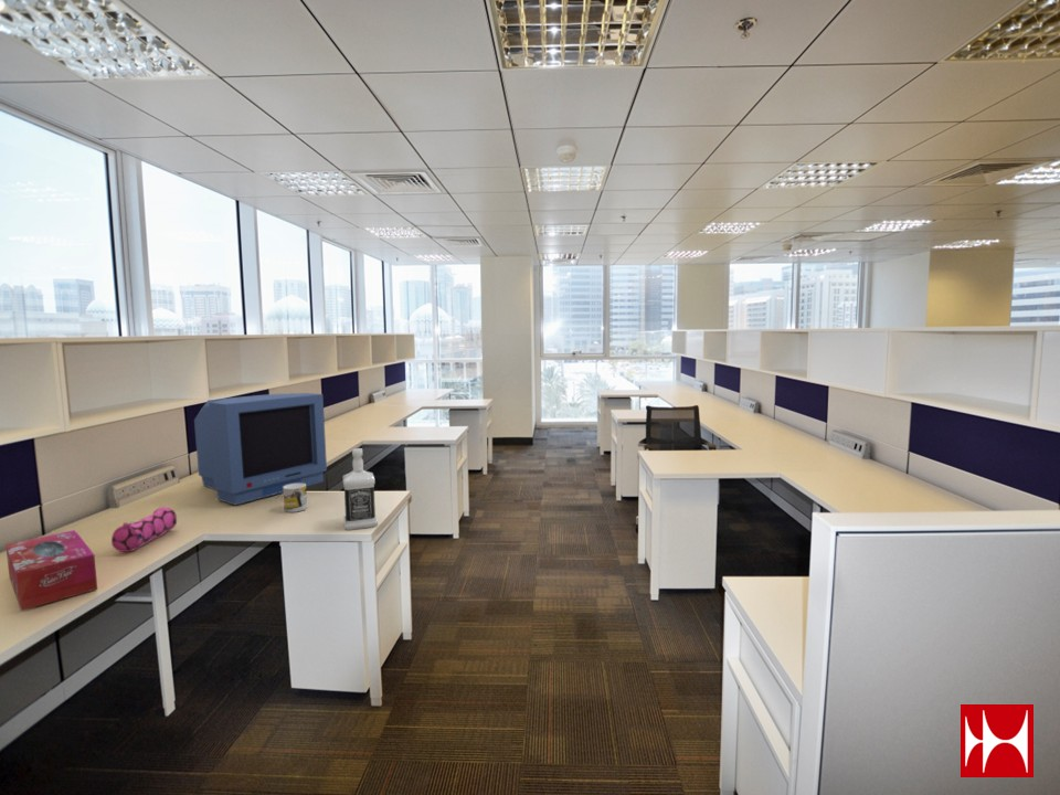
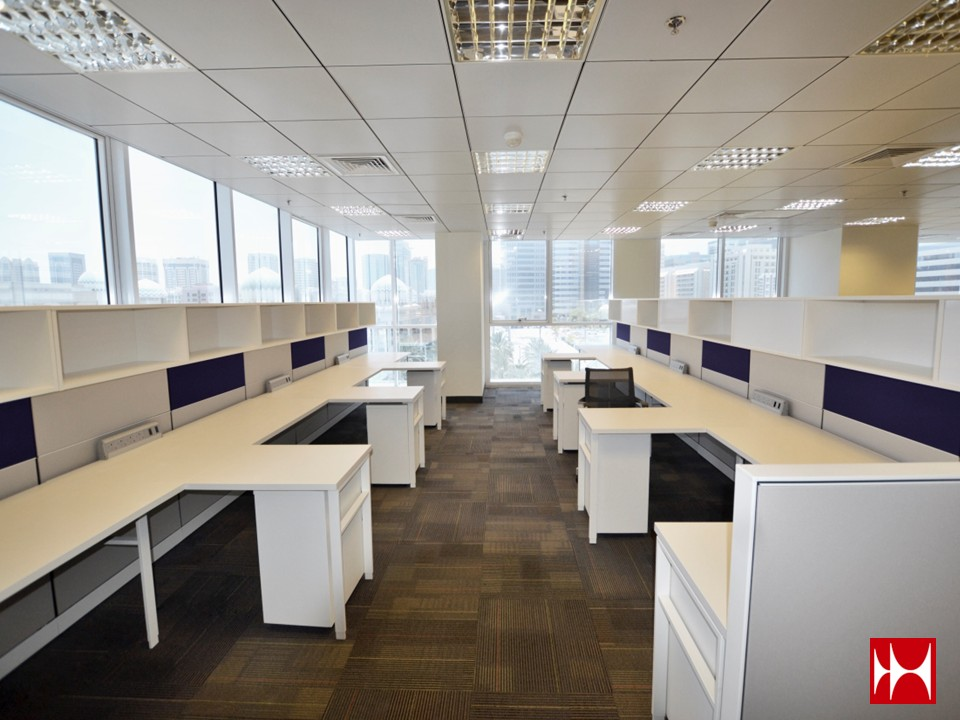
- bottle [341,447,379,531]
- monitor [193,392,328,506]
- tissue box [4,529,98,612]
- mug [283,484,308,513]
- pencil case [110,506,178,553]
